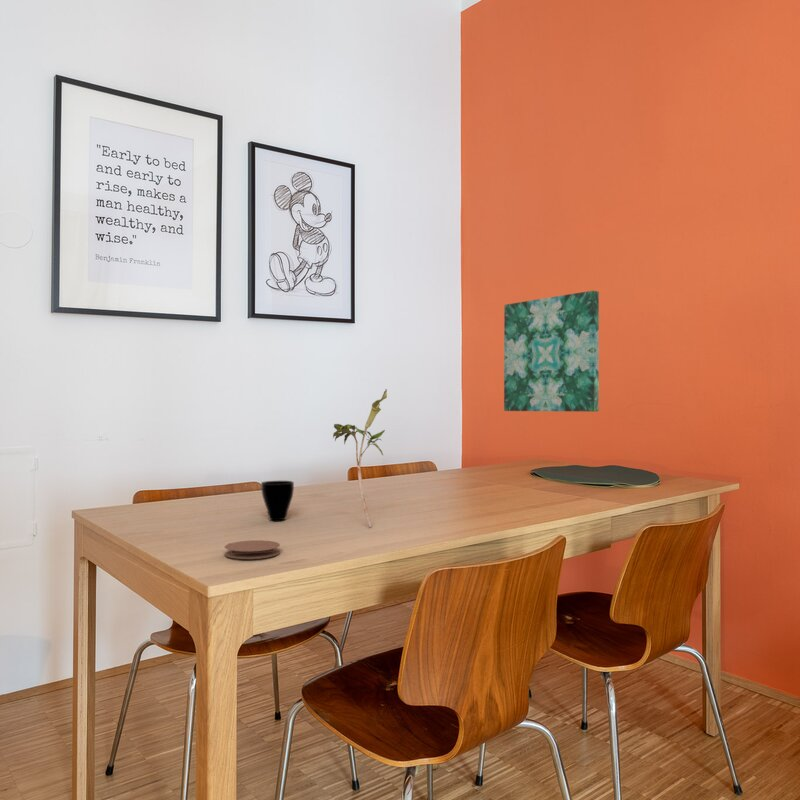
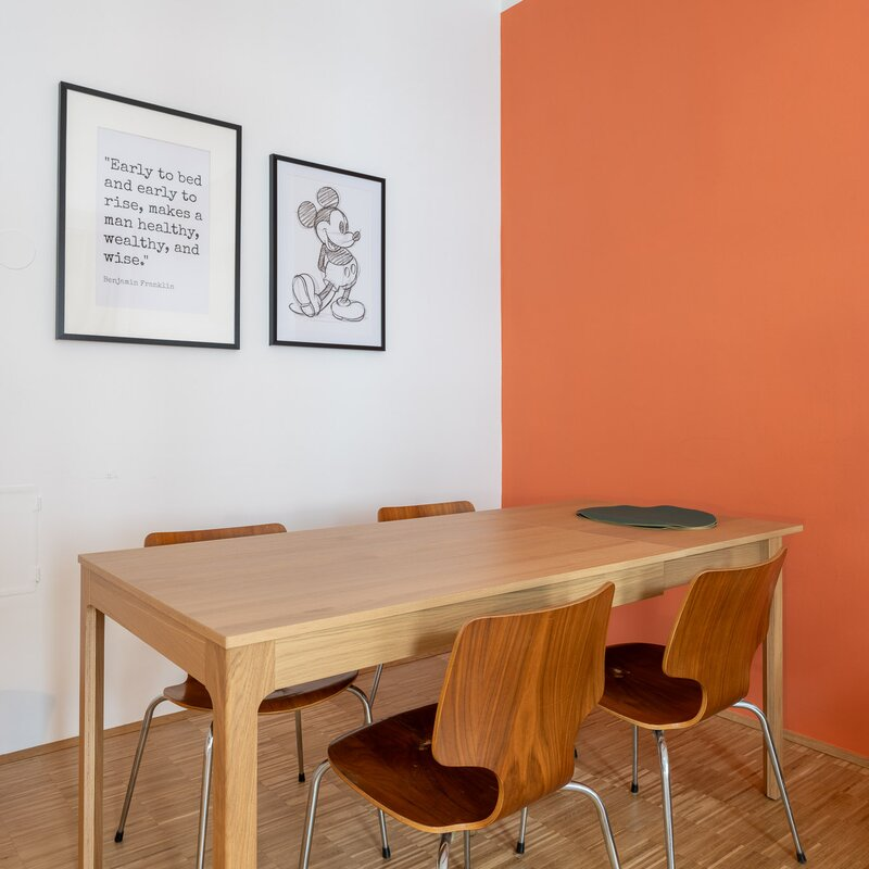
- cup [260,480,295,521]
- coaster [224,539,281,560]
- wall art [503,290,600,413]
- plant [332,388,388,528]
